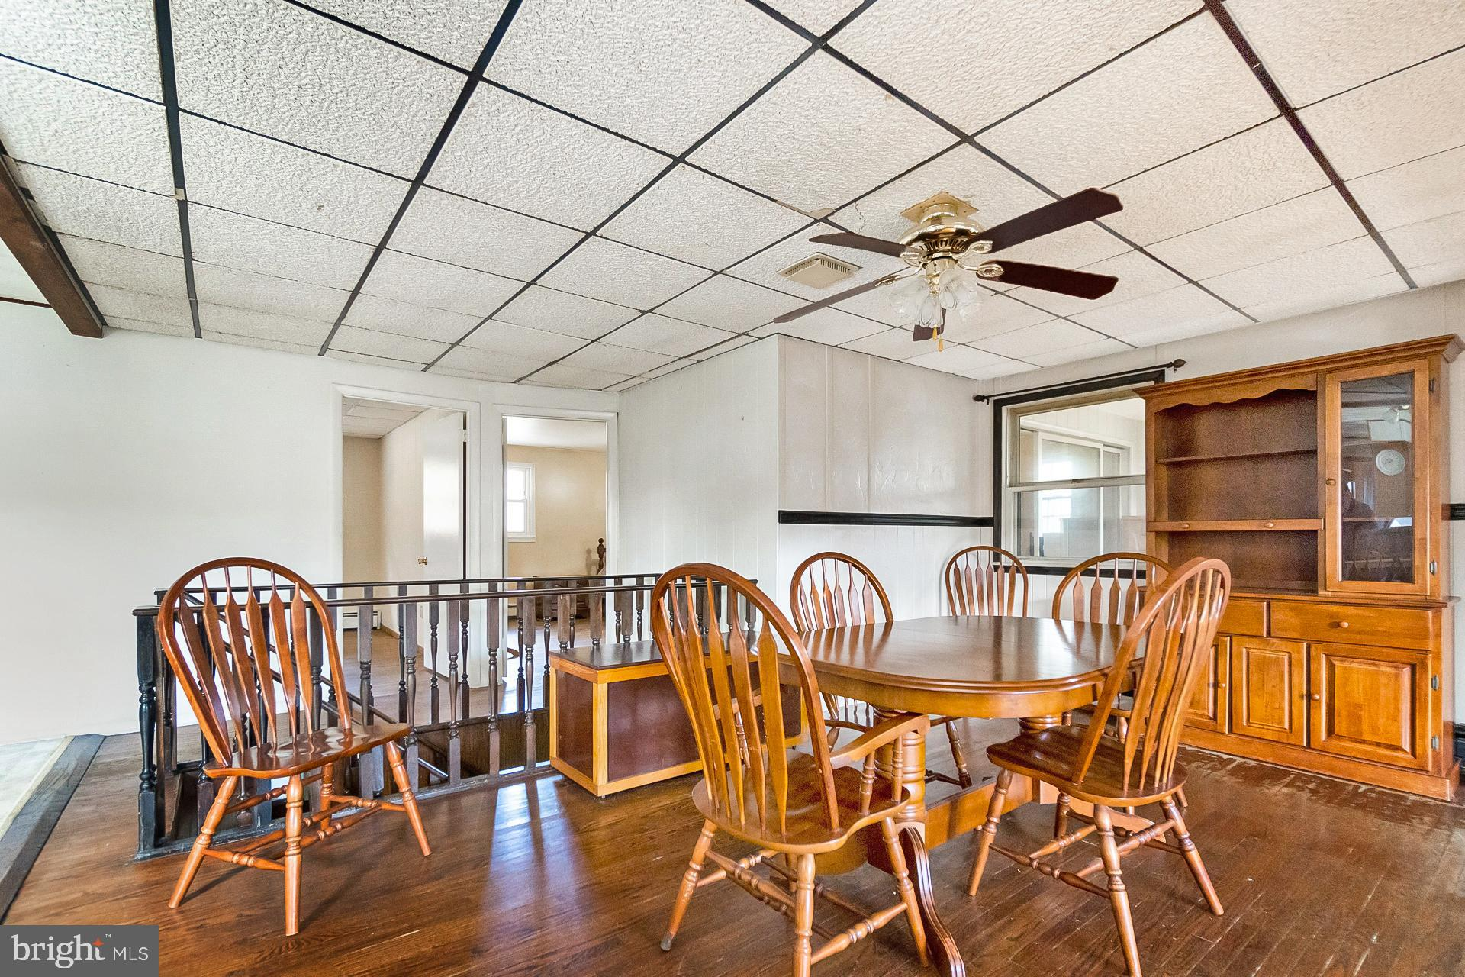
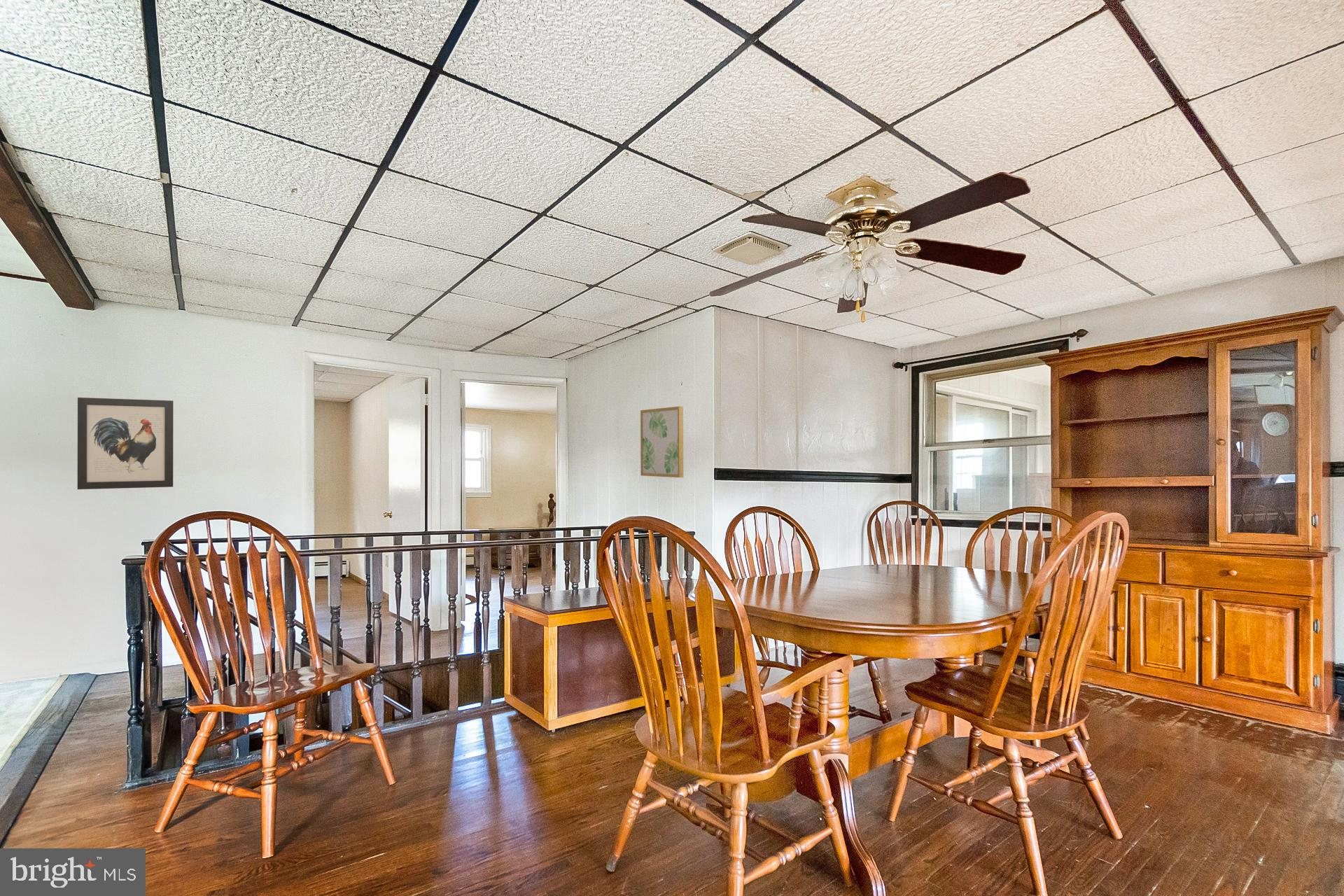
+ wall art [77,397,174,490]
+ wall art [640,406,684,478]
